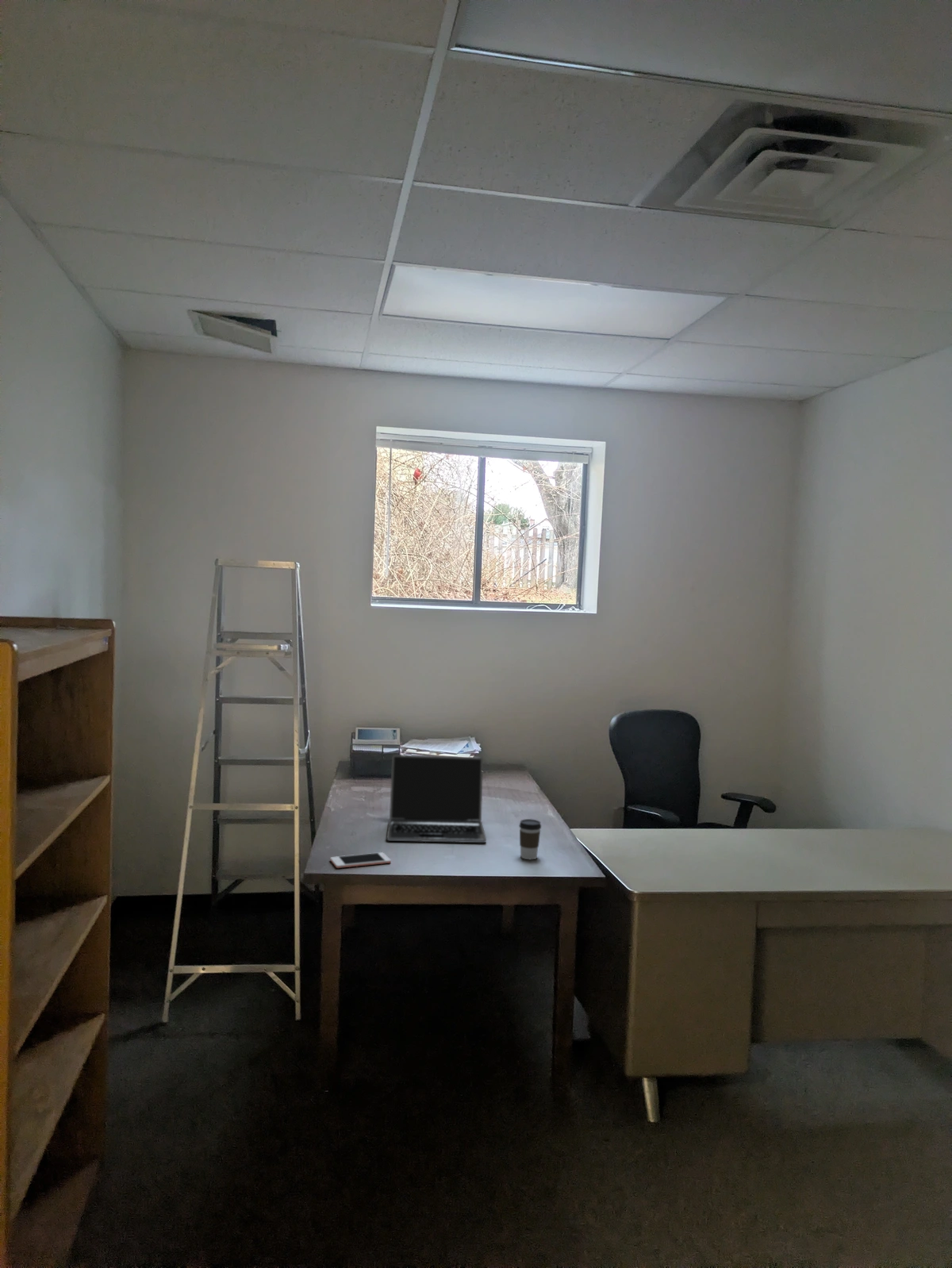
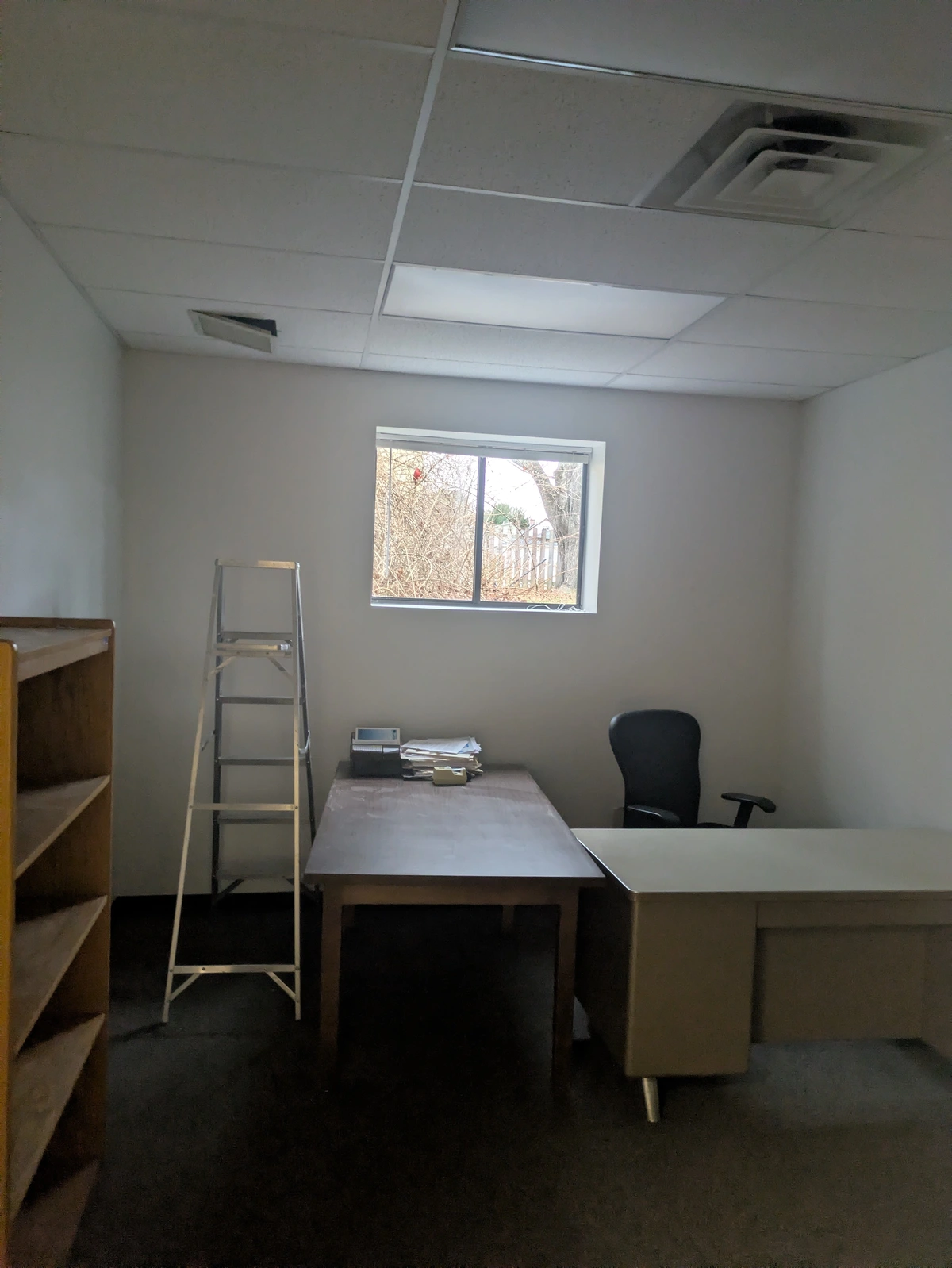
- cell phone [329,851,392,869]
- coffee cup [518,818,542,860]
- laptop [386,754,487,843]
